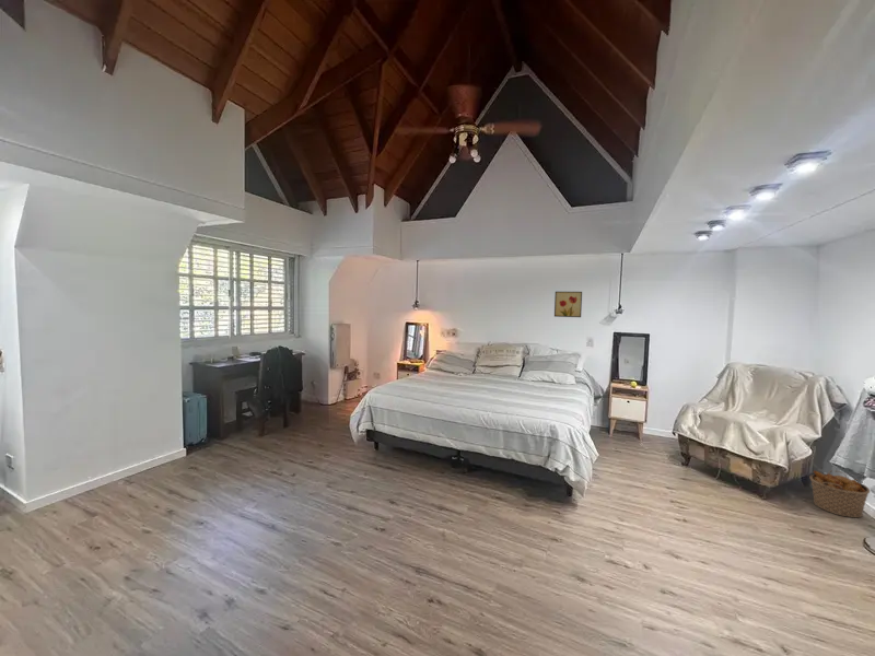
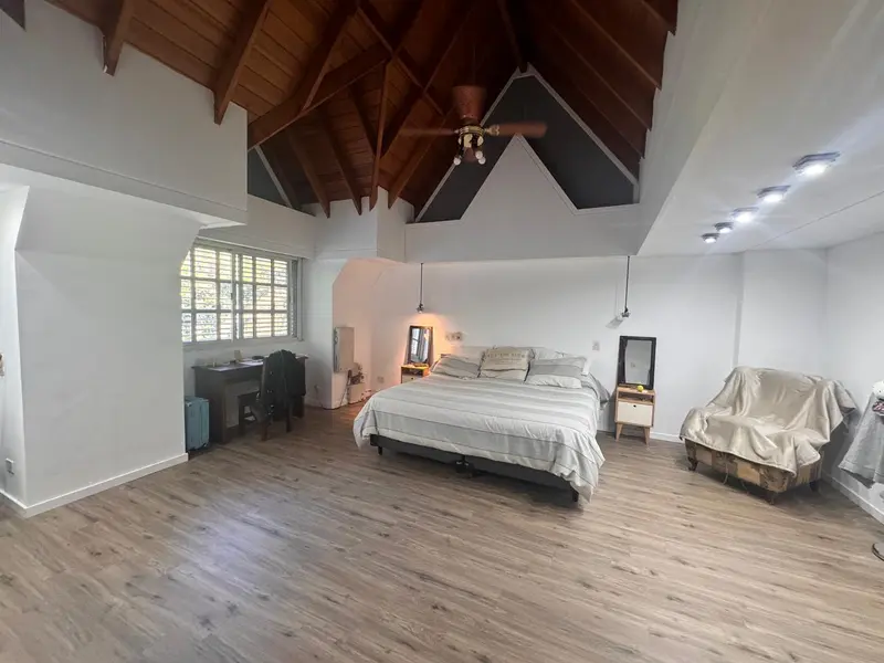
- basket [808,470,871,518]
- wall art [553,291,583,318]
